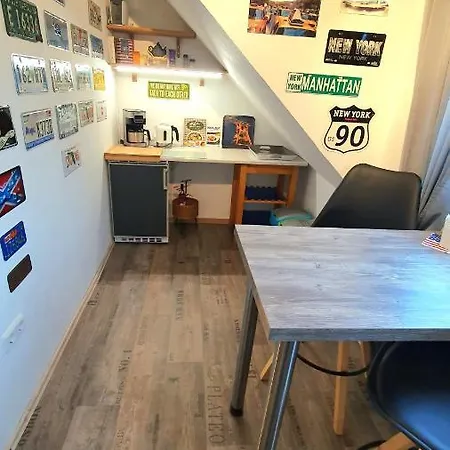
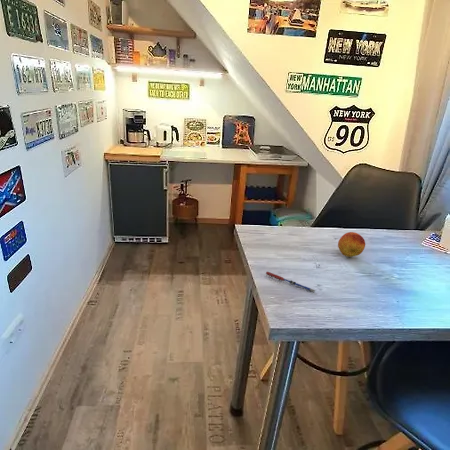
+ pen [265,271,316,293]
+ fruit [337,231,366,258]
